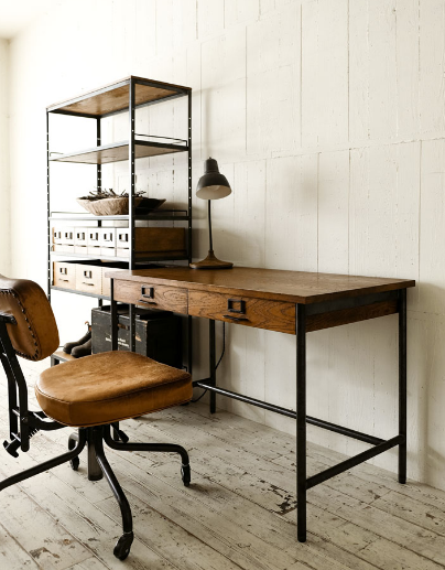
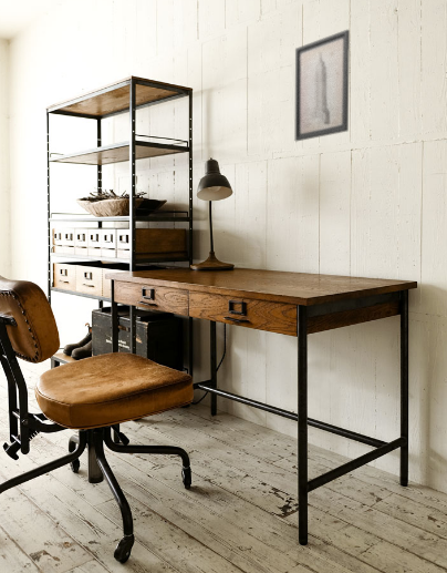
+ wall art [294,29,351,142]
